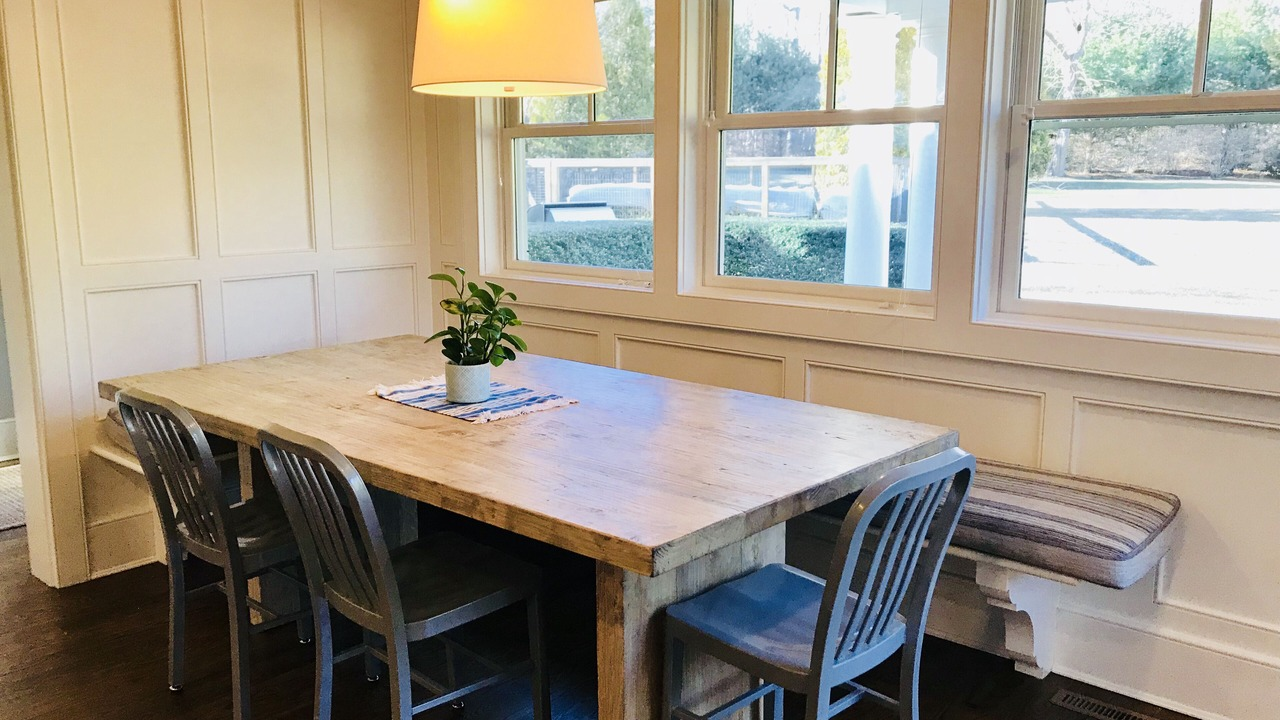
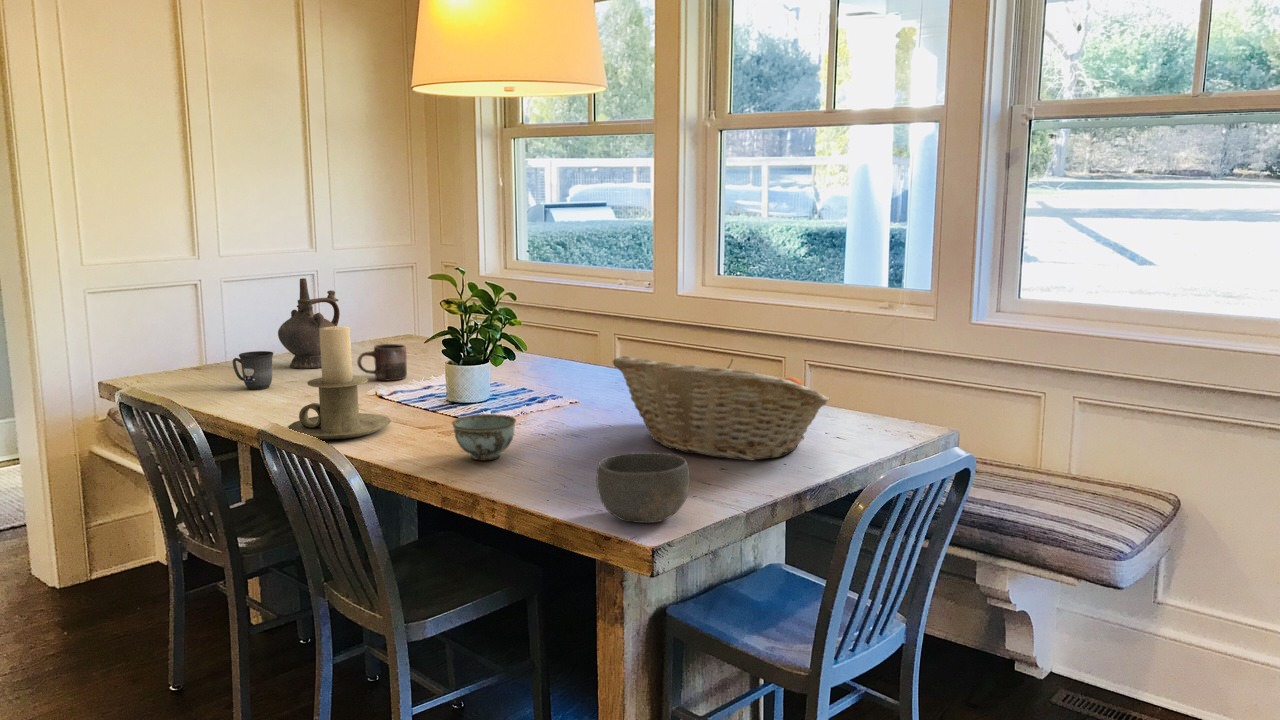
+ fruit basket [612,355,830,461]
+ candle holder [287,325,392,440]
+ bowl [595,451,691,524]
+ bowl [451,413,517,462]
+ ceremonial vessel [277,277,341,369]
+ mug [356,343,408,382]
+ mug [232,350,274,391]
